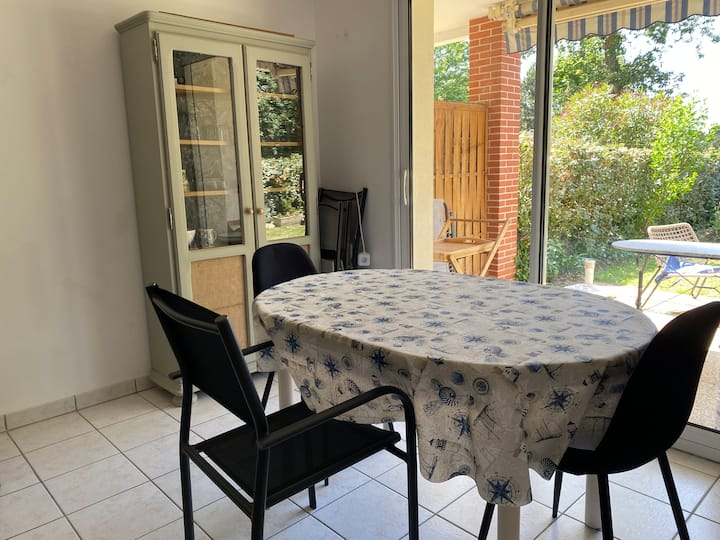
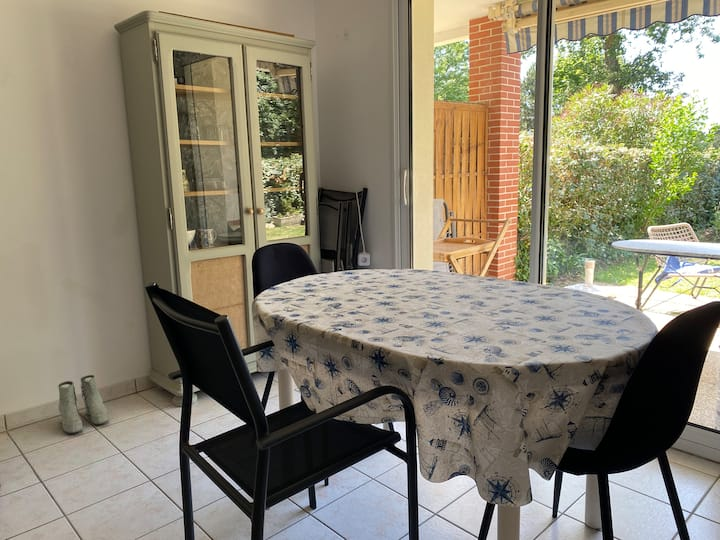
+ boots [57,374,109,434]
